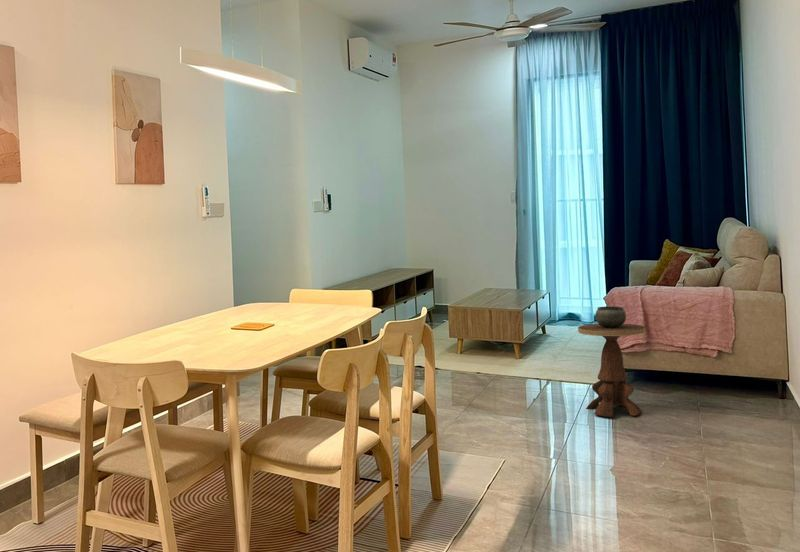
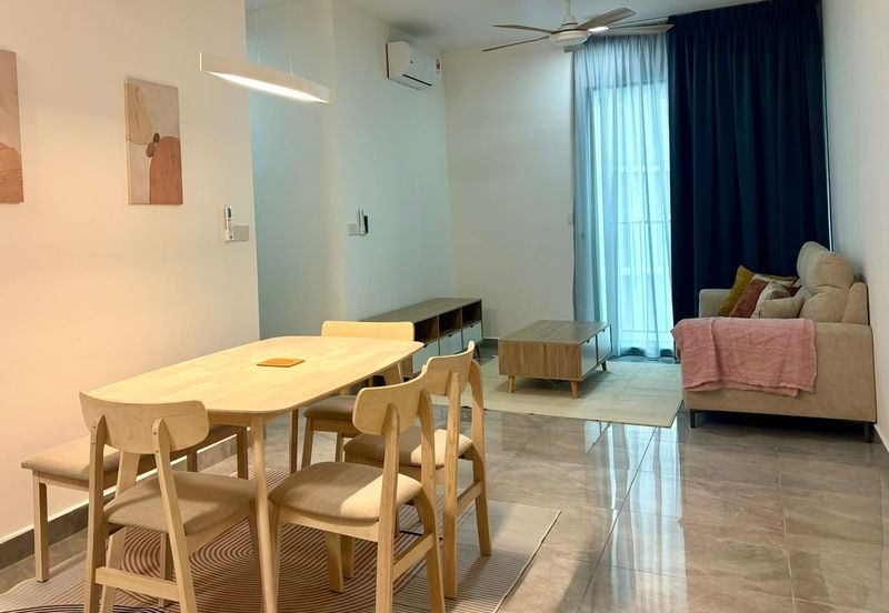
- side table [577,305,646,418]
